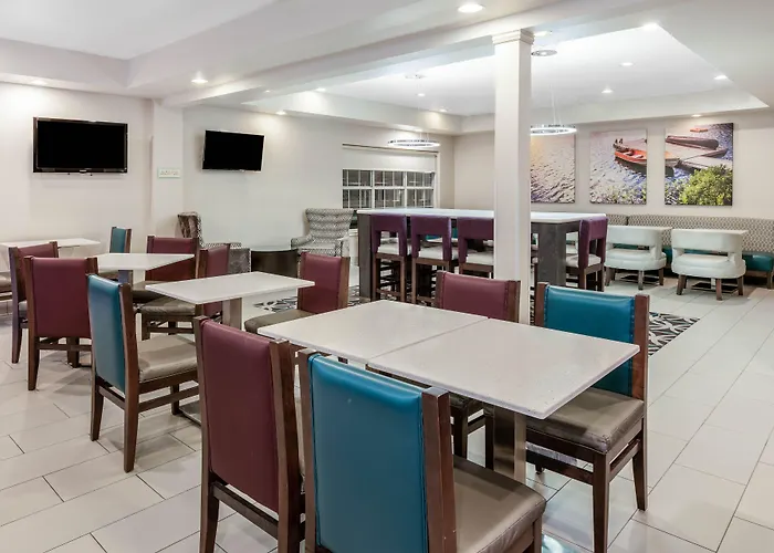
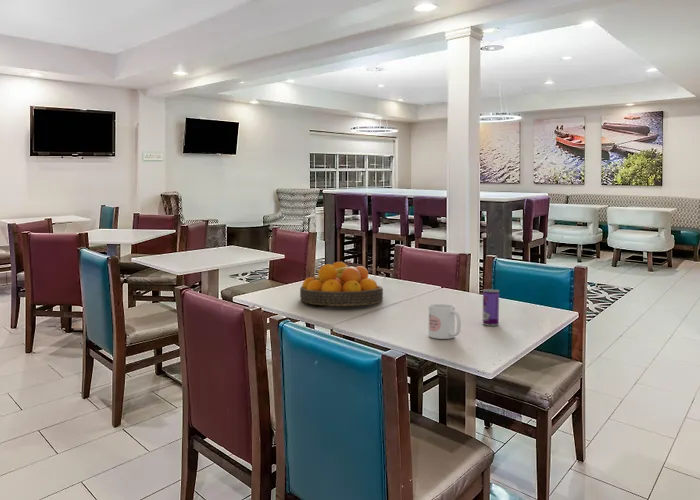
+ beverage can [482,288,500,327]
+ mug [427,303,462,340]
+ fruit bowl [299,261,384,307]
